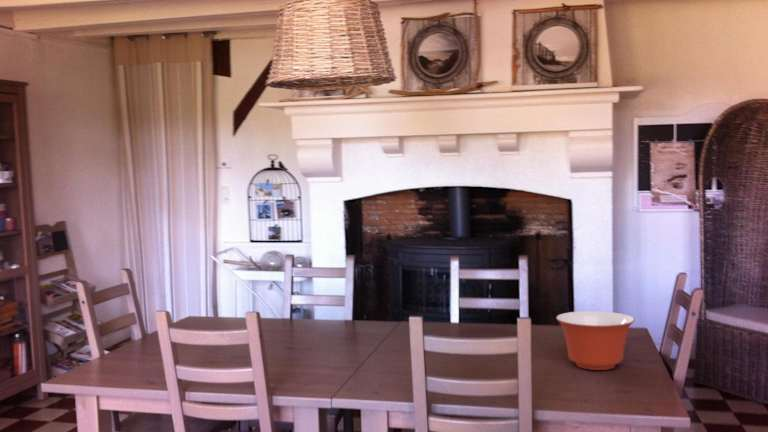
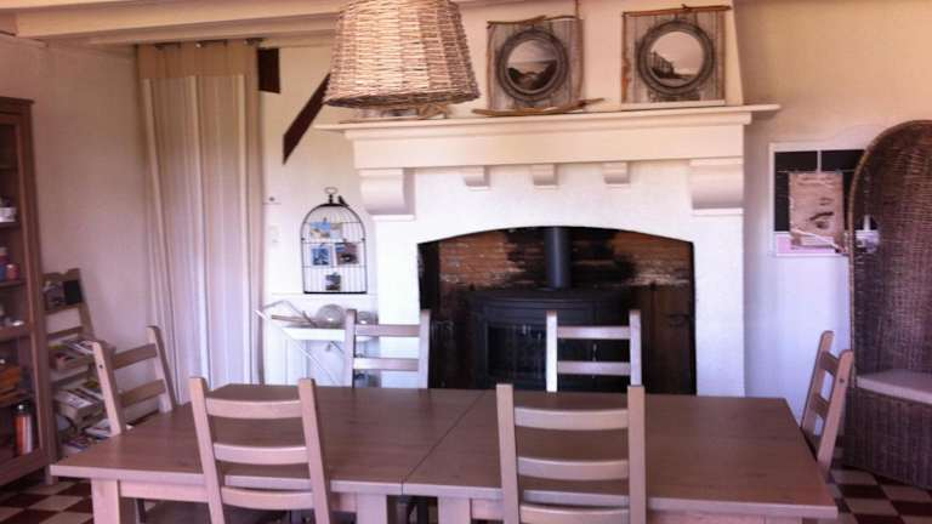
- mixing bowl [555,310,635,371]
